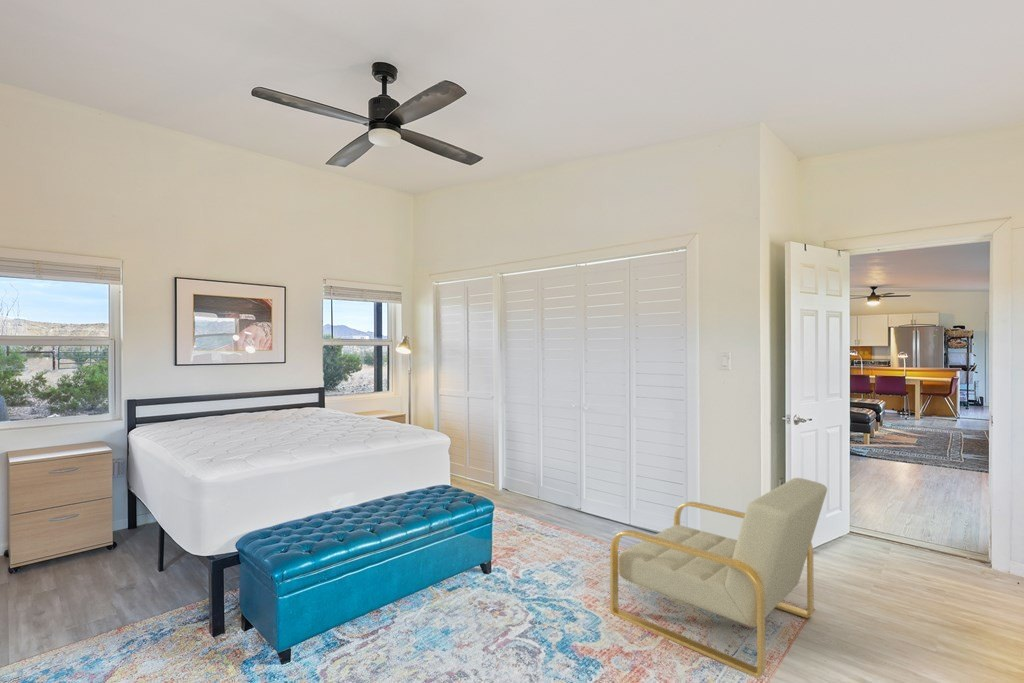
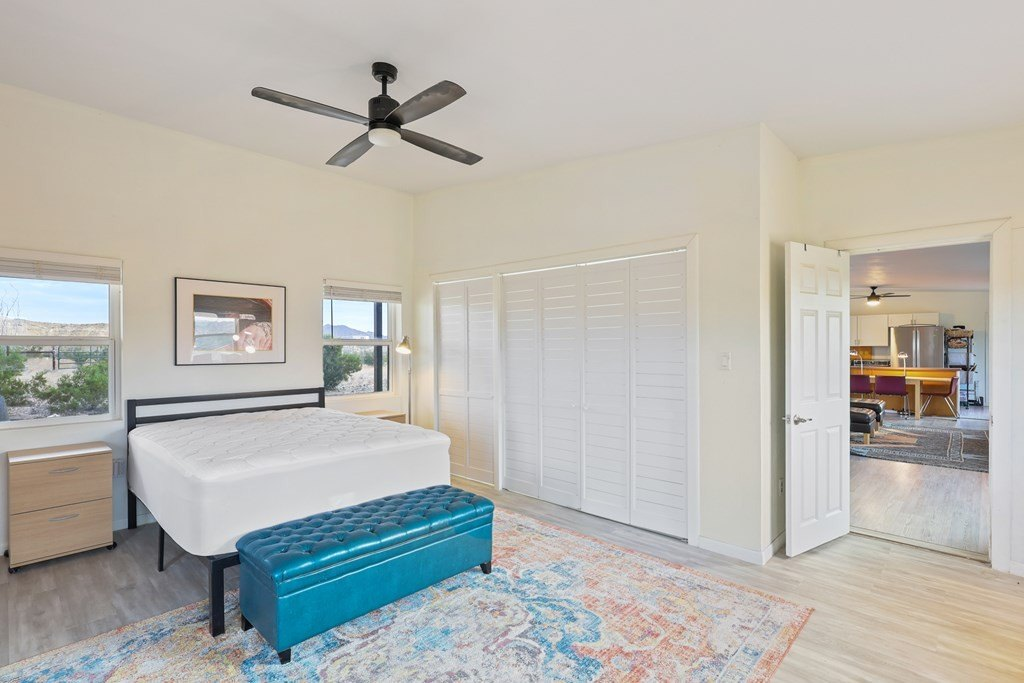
- armchair [609,477,828,679]
